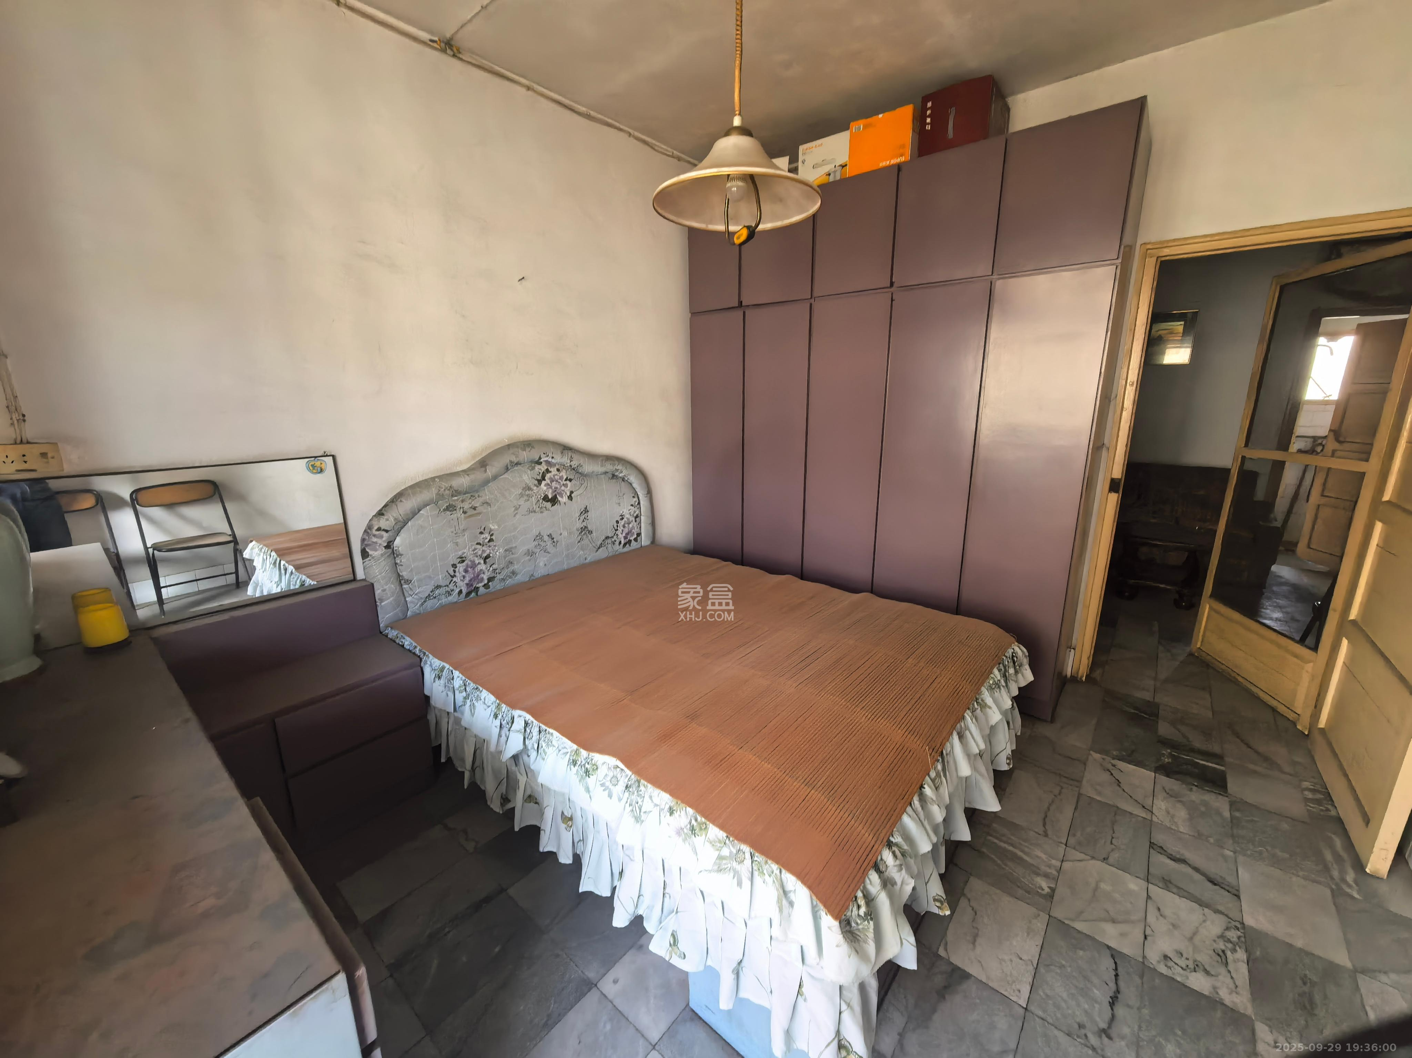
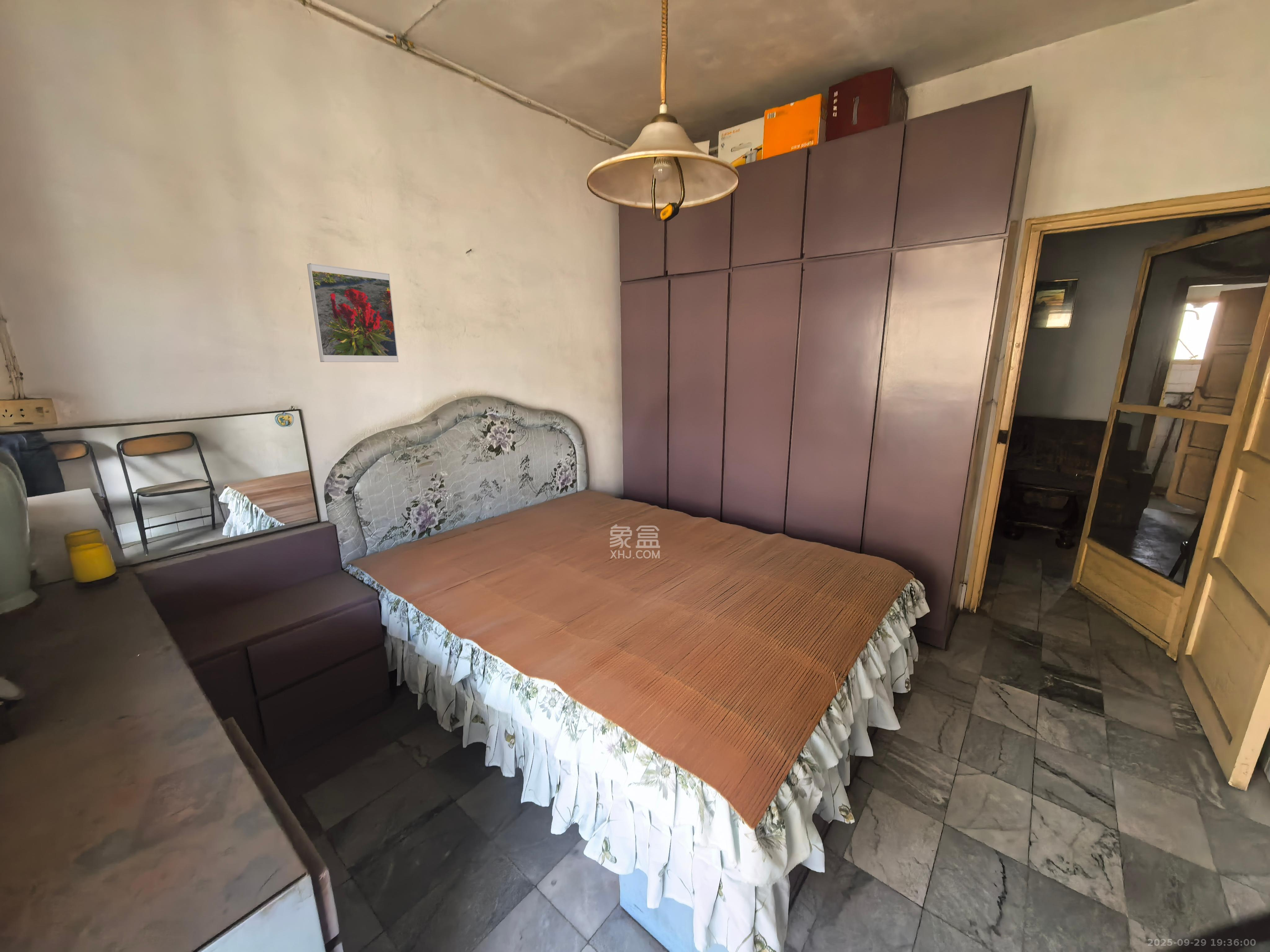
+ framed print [307,263,399,363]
